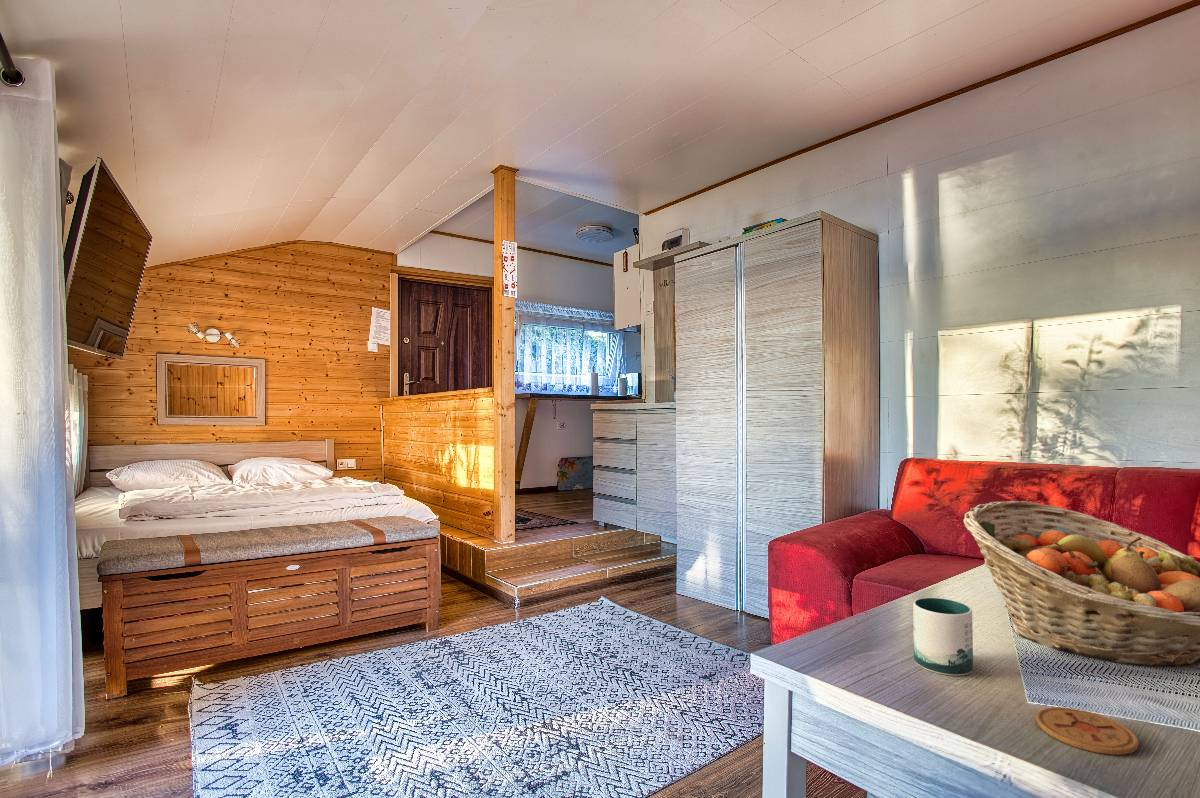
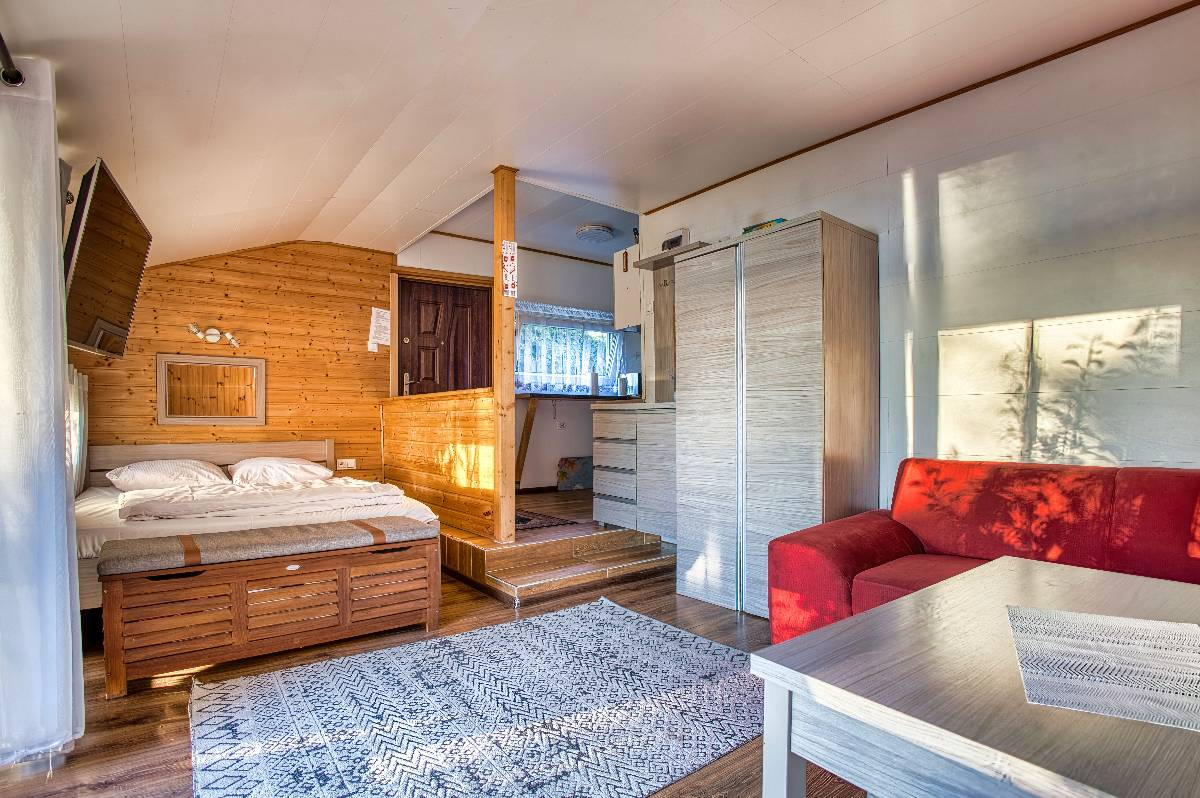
- fruit basket [962,500,1200,668]
- coaster [1035,706,1140,756]
- mug [912,597,974,677]
